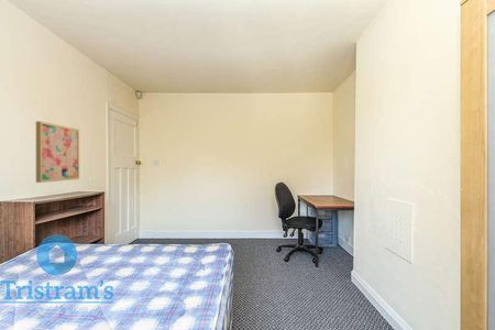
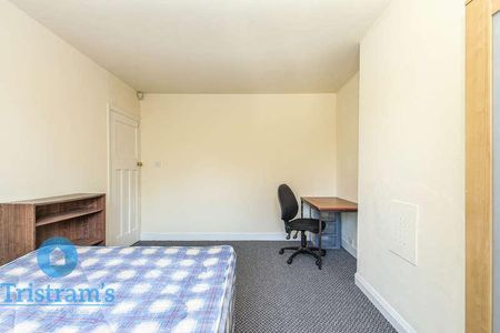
- wall art [35,120,80,184]
